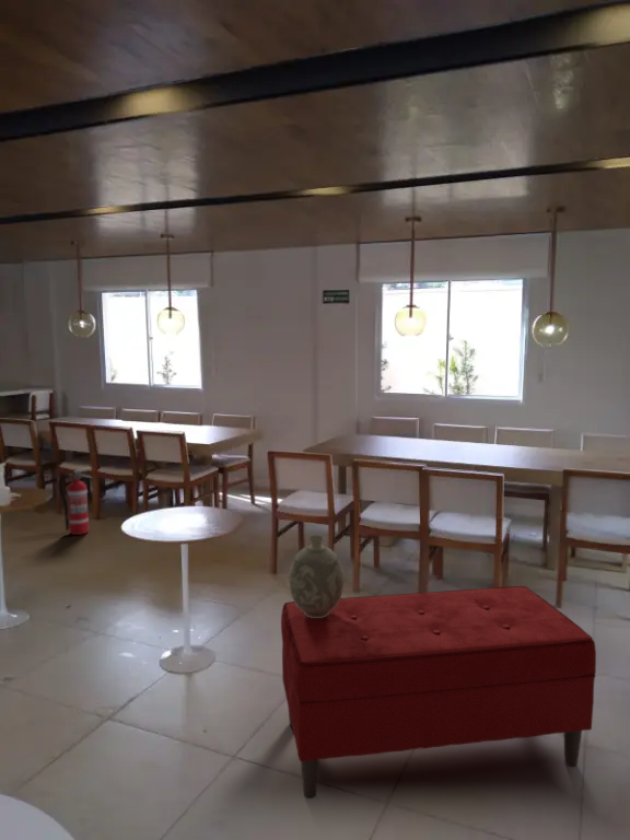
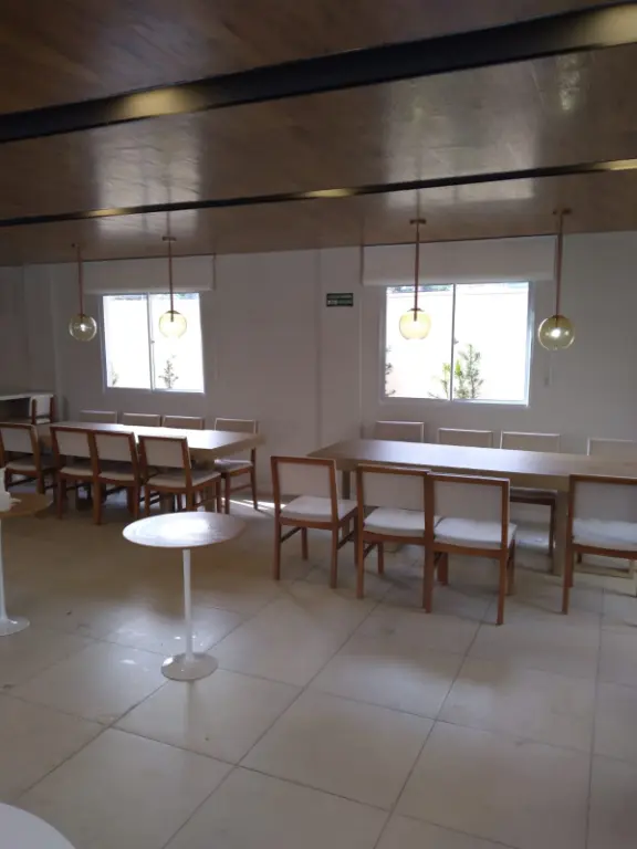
- fire extinguisher [58,466,93,536]
- bench [280,585,597,800]
- decorative vase [288,535,346,618]
